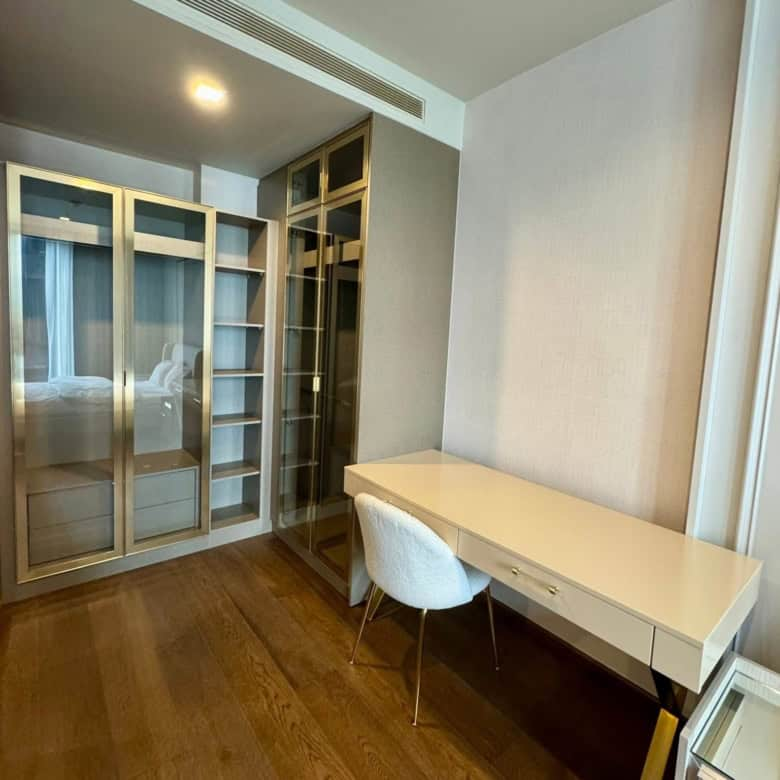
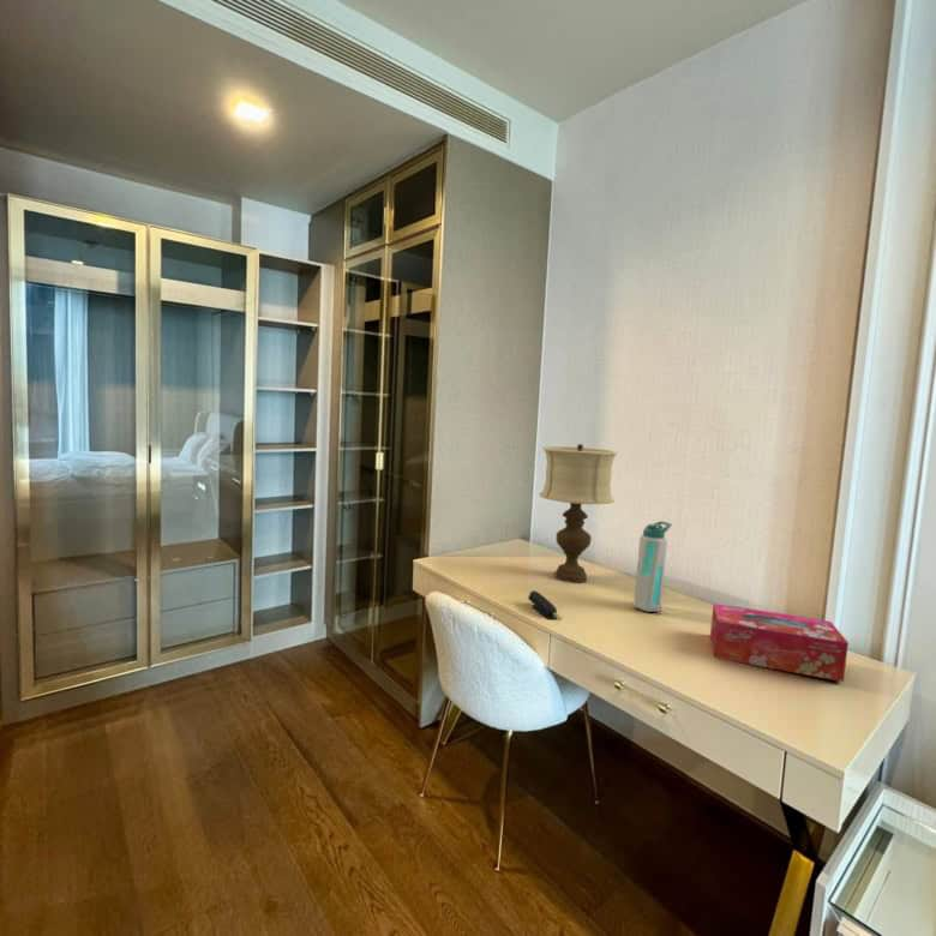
+ tissue box [709,602,850,683]
+ table lamp [539,443,619,584]
+ water bottle [632,520,673,613]
+ stapler [527,589,558,620]
